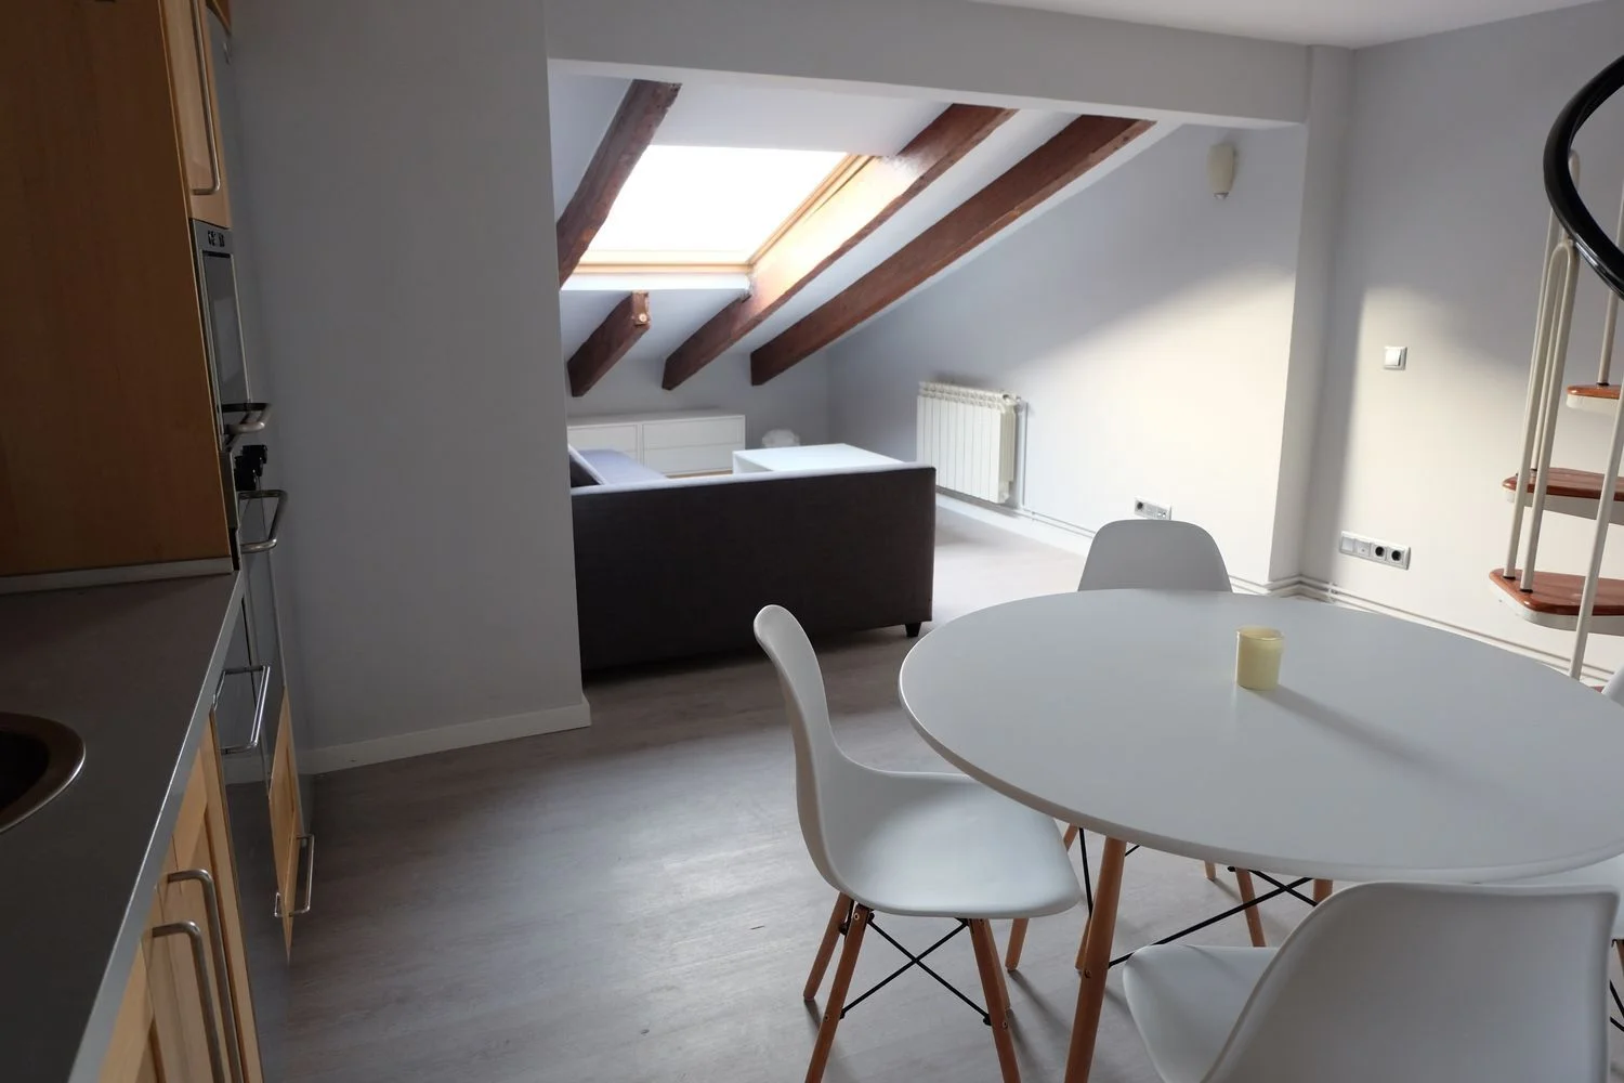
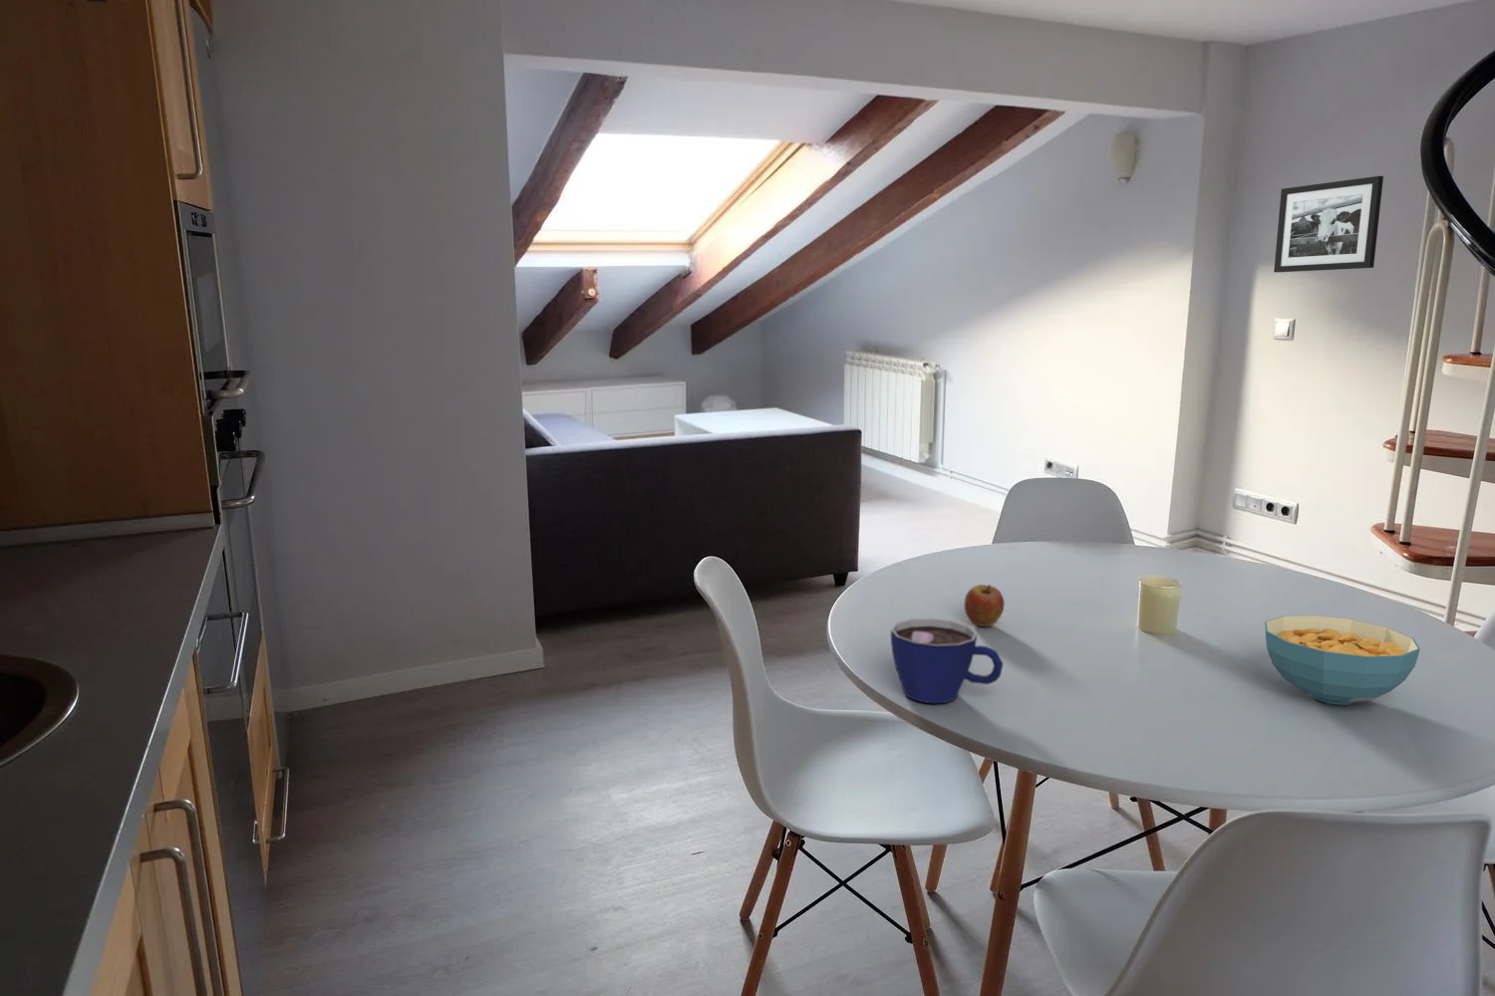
+ picture frame [1273,176,1385,273]
+ cereal bowl [1264,615,1422,706]
+ fruit [963,584,1006,627]
+ cup [890,618,1004,705]
